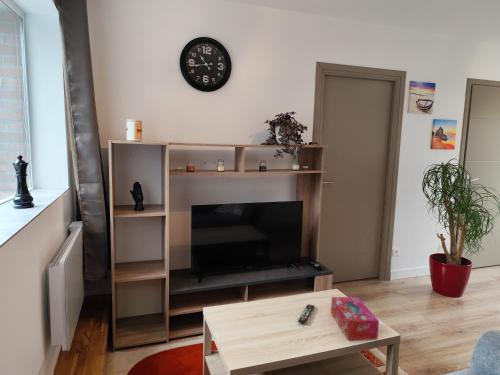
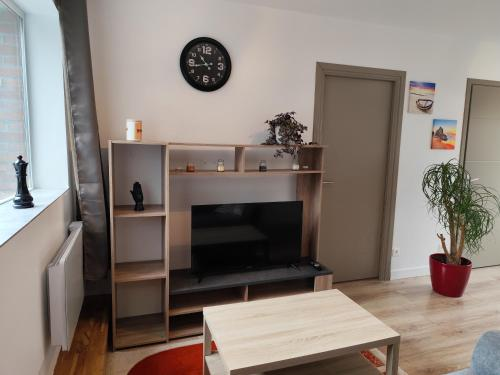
- tissue box [330,296,380,341]
- remote control [297,303,315,325]
